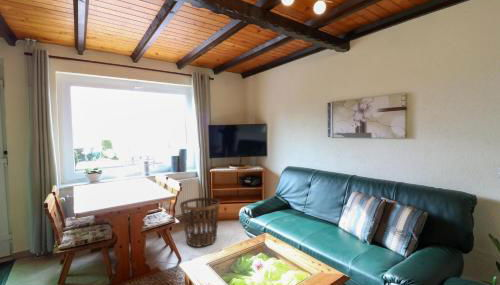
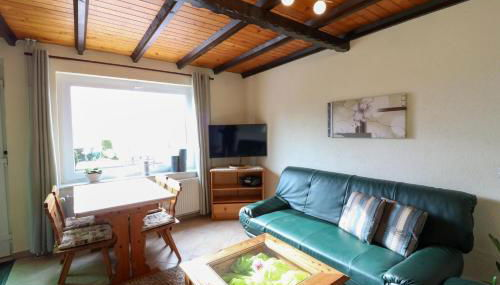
- basket [179,196,221,248]
